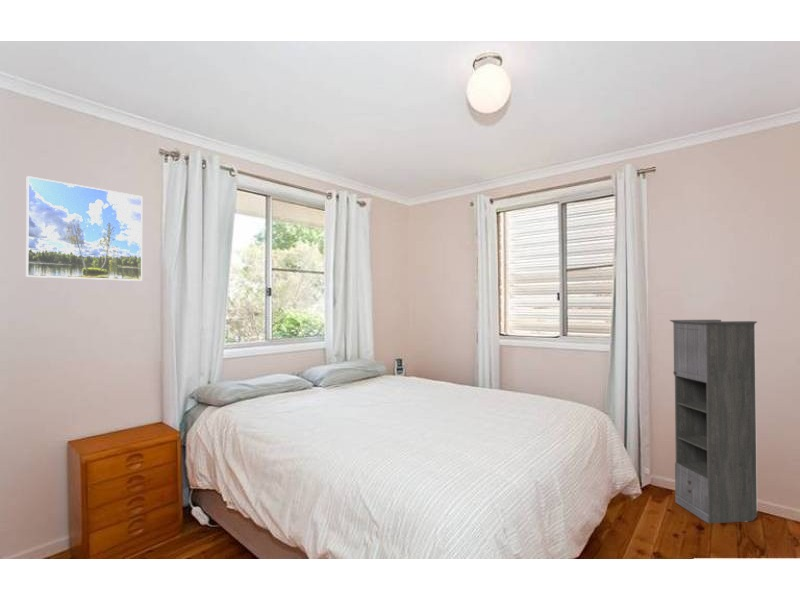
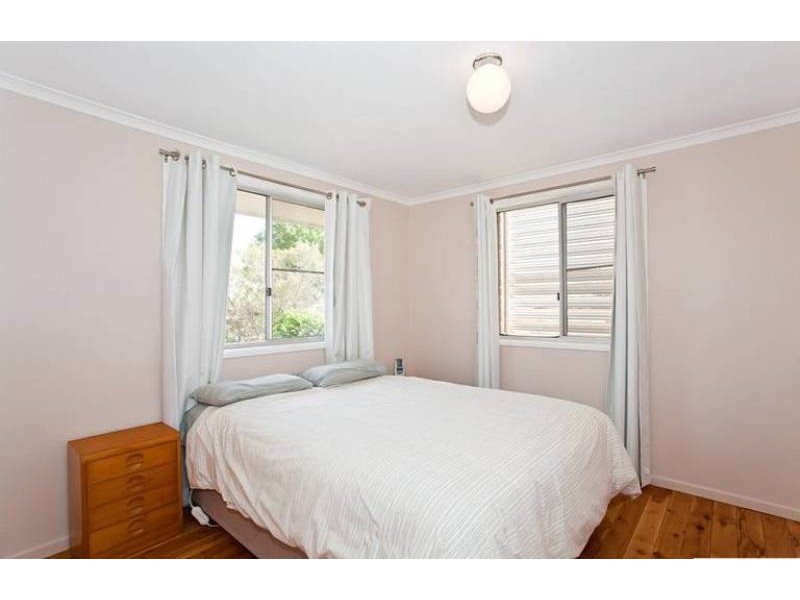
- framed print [25,175,143,282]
- storage cabinet [669,319,758,524]
